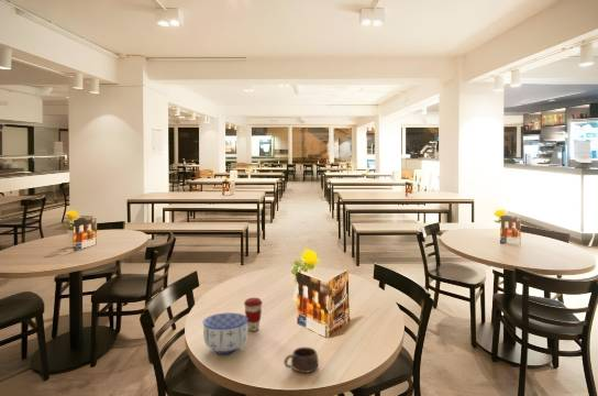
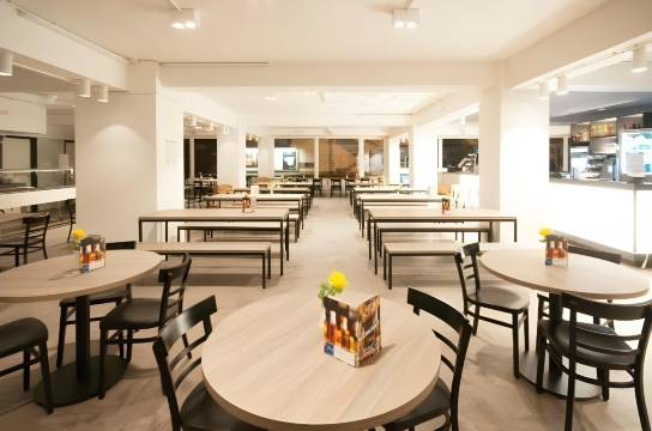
- bowl [202,311,248,355]
- cup [283,346,320,374]
- coffee cup [243,297,264,332]
